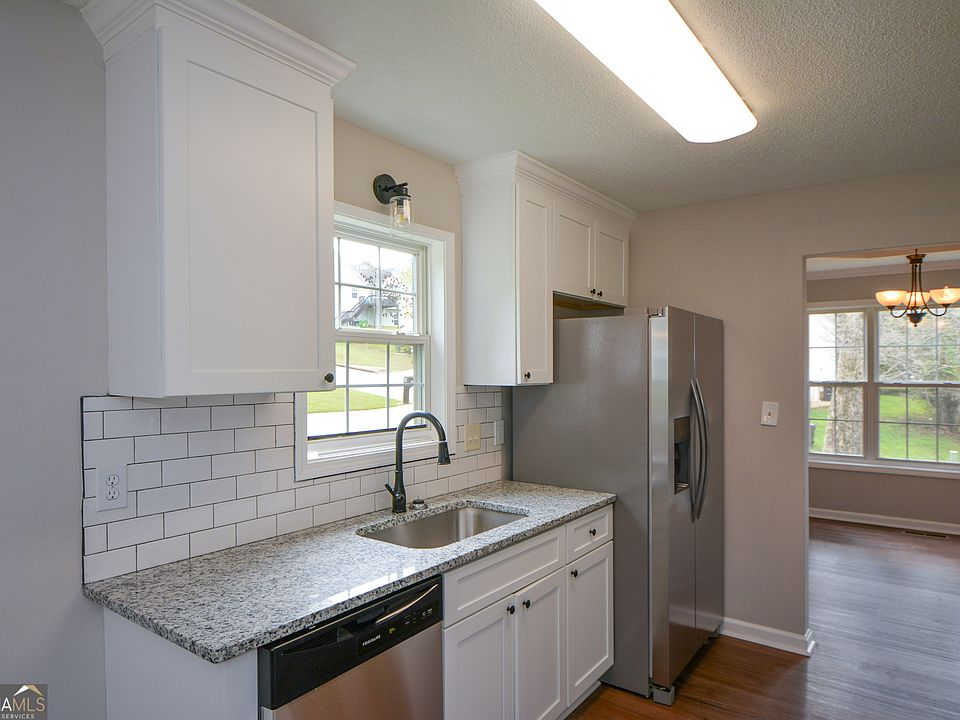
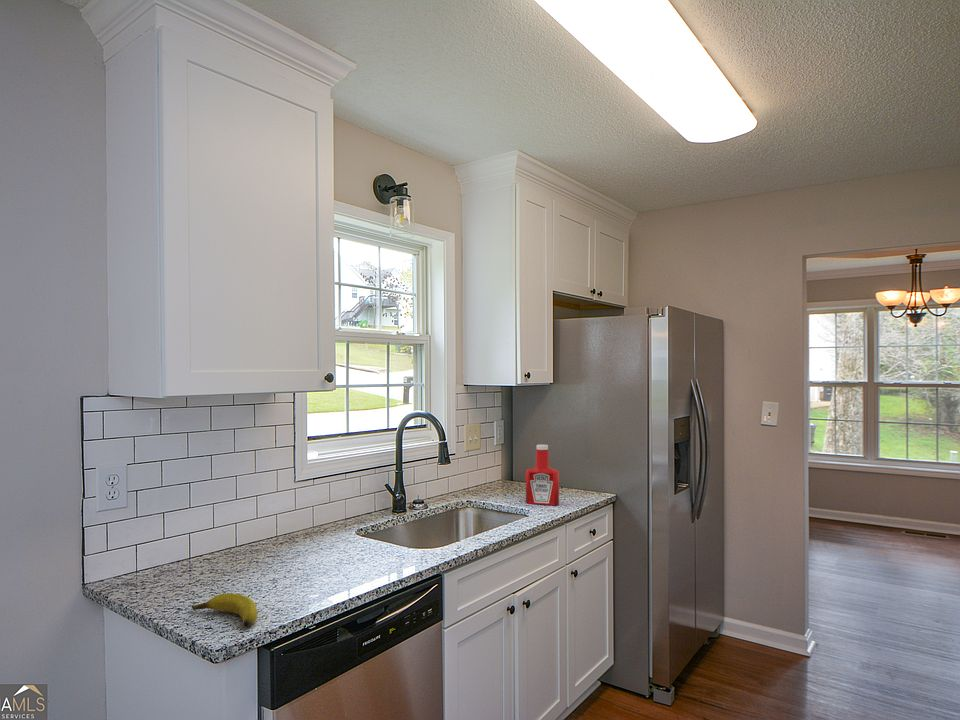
+ soap bottle [525,443,560,506]
+ banana [191,593,258,627]
